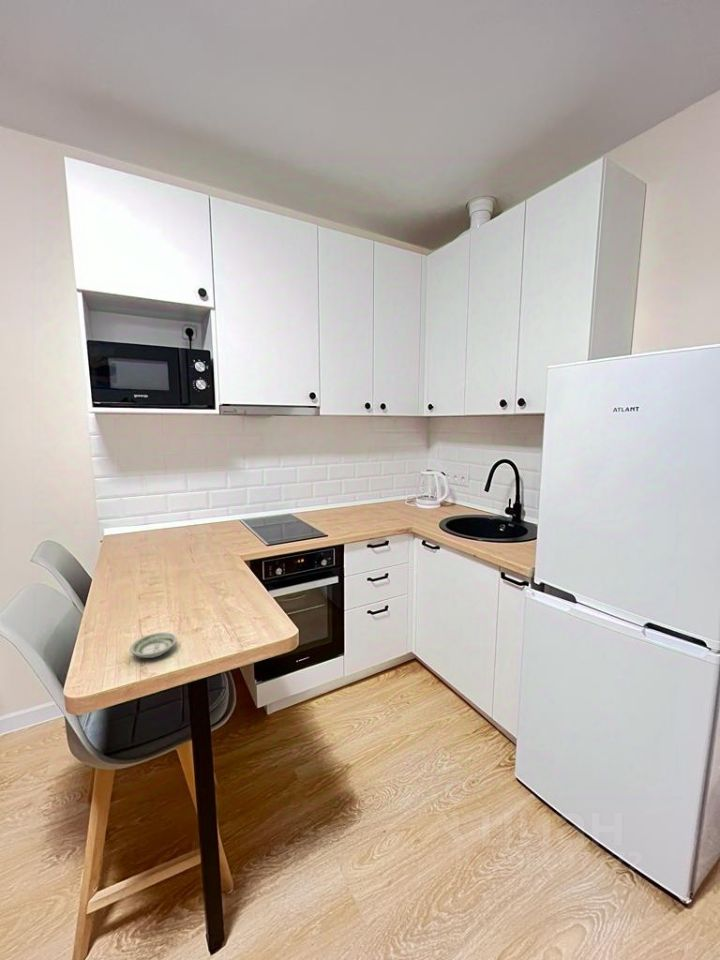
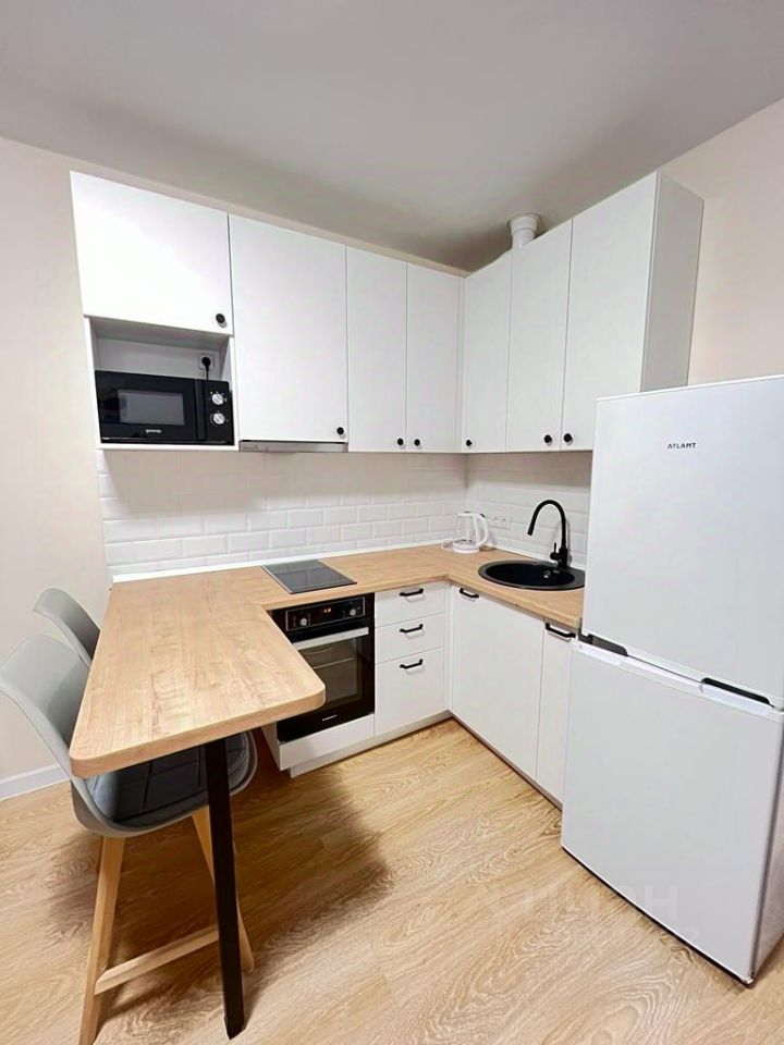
- saucer [129,631,178,659]
